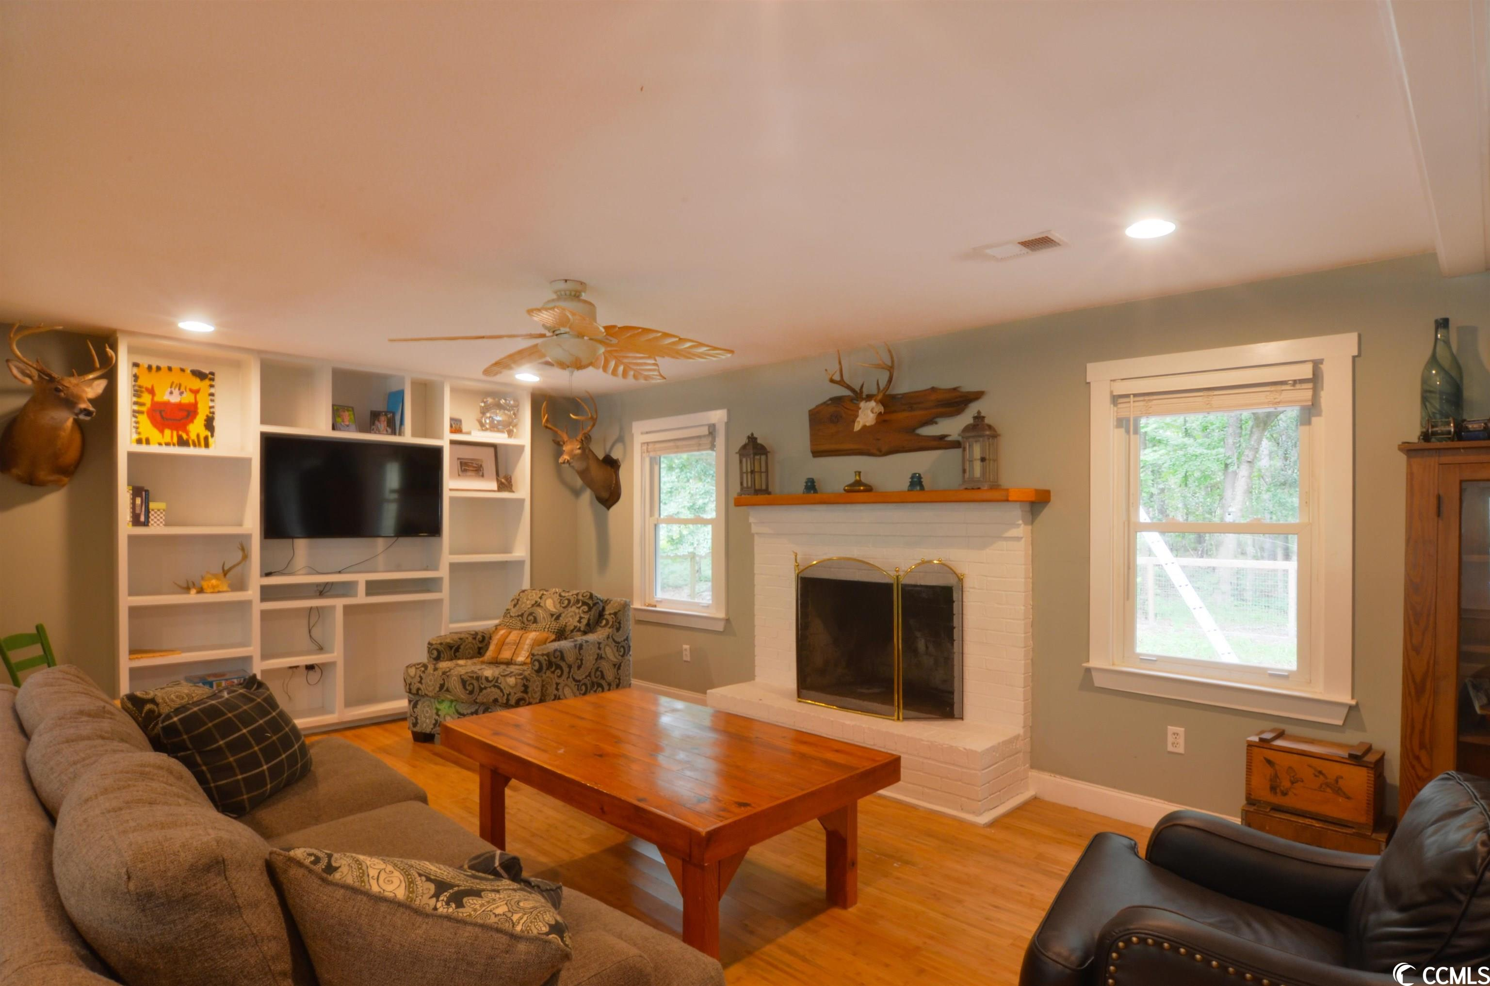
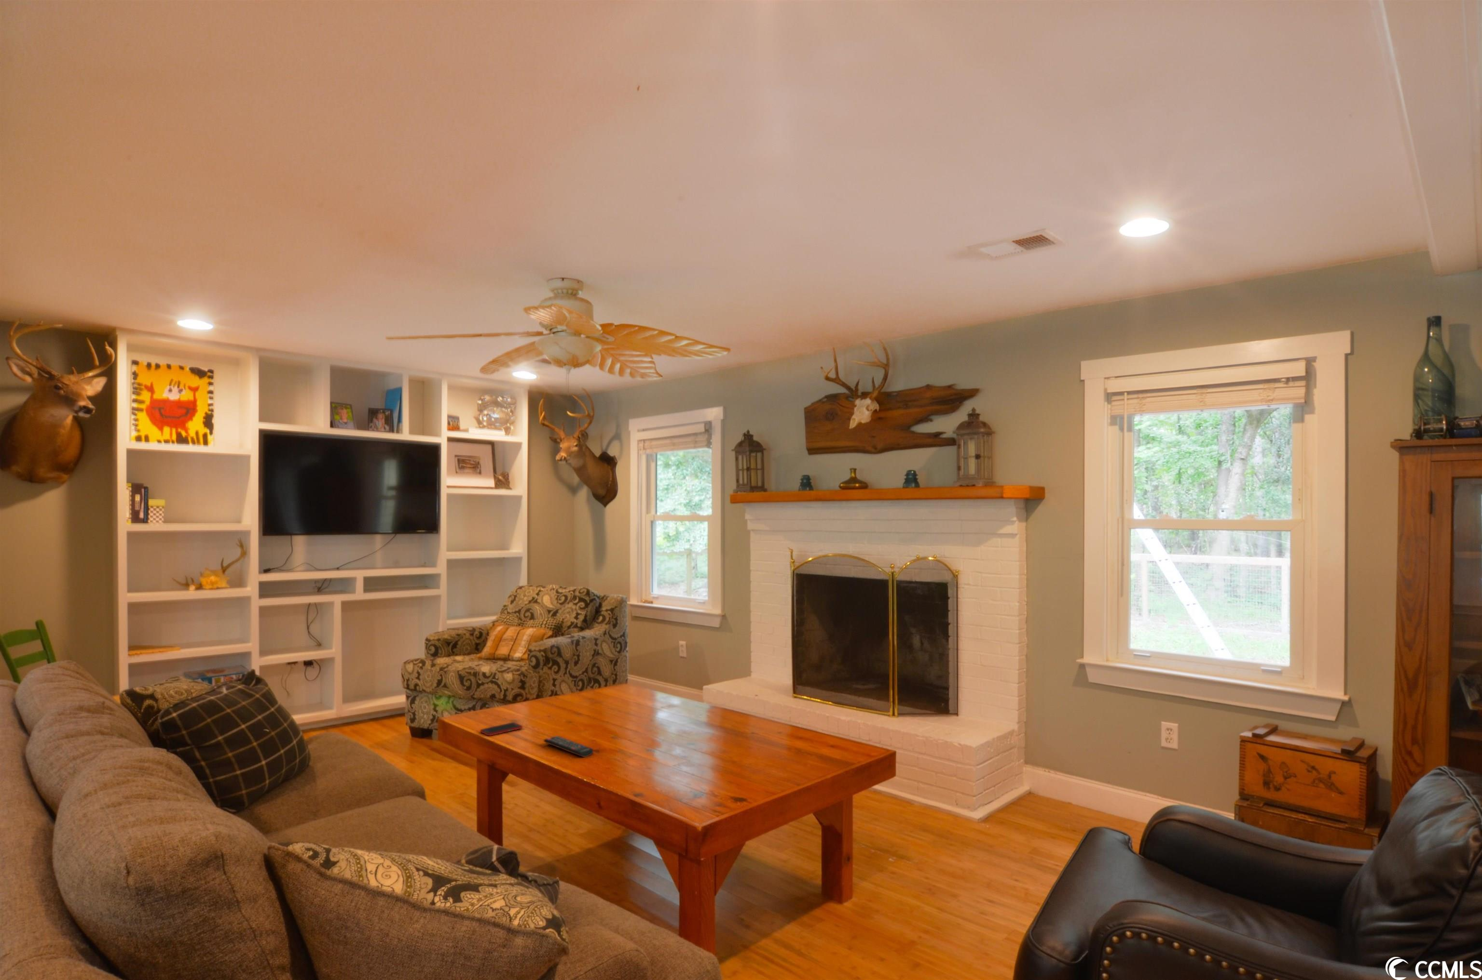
+ remote control [543,735,594,757]
+ cell phone [479,722,523,736]
